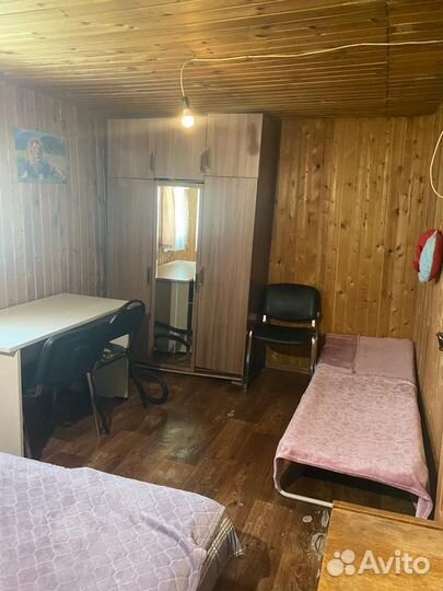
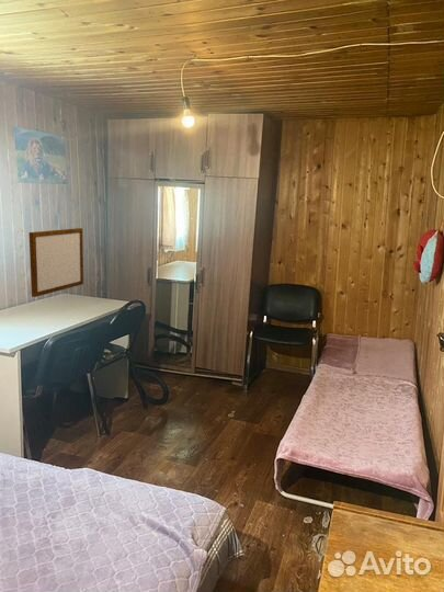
+ writing board [29,227,84,298]
